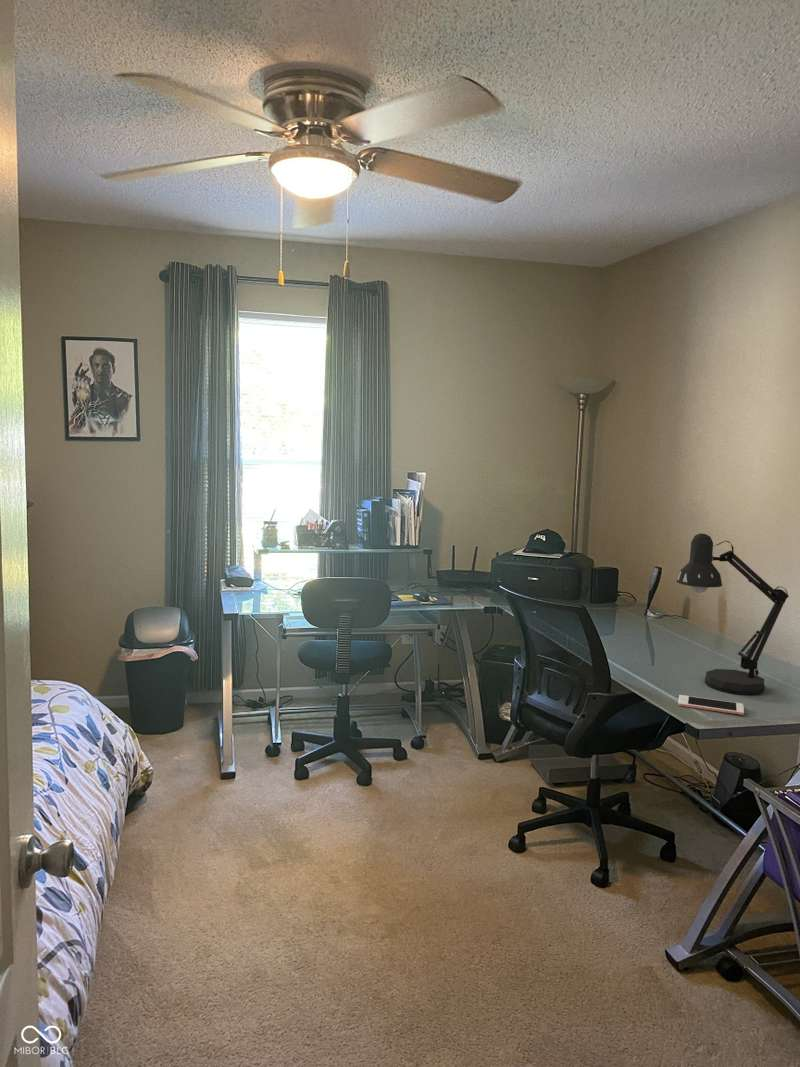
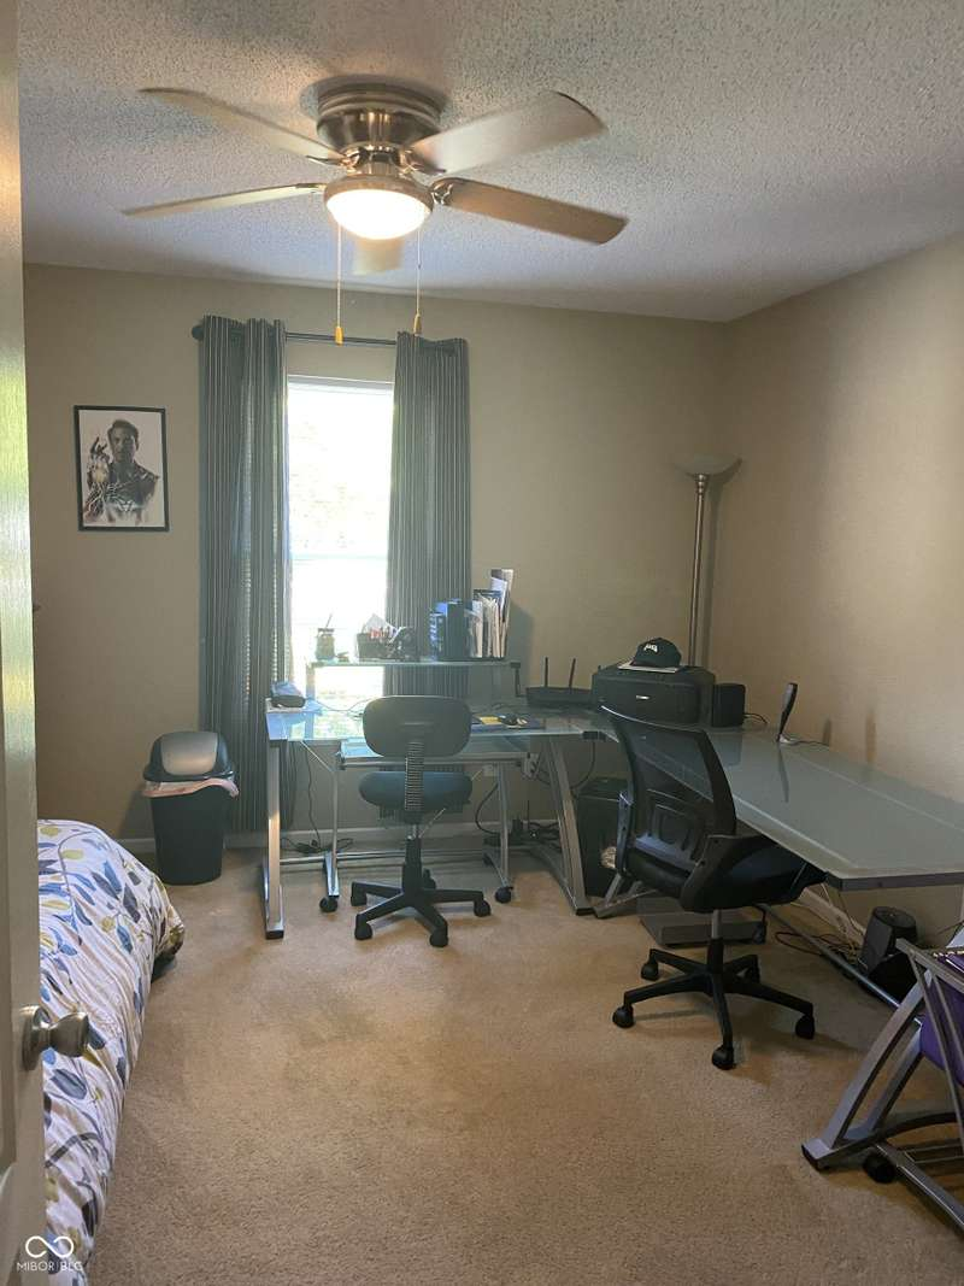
- cell phone [677,694,745,716]
- desk lamp [676,532,790,696]
